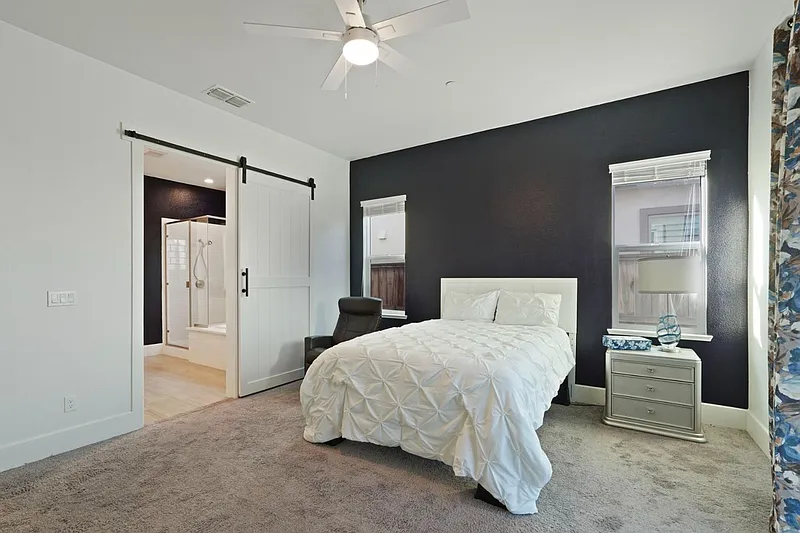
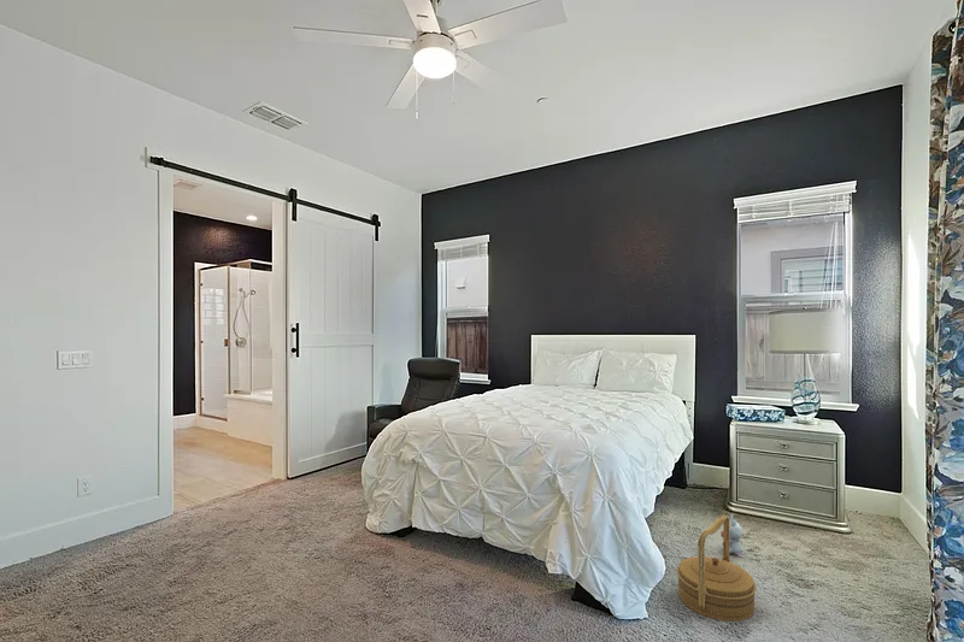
+ plush toy [721,513,745,559]
+ basket [676,513,758,623]
